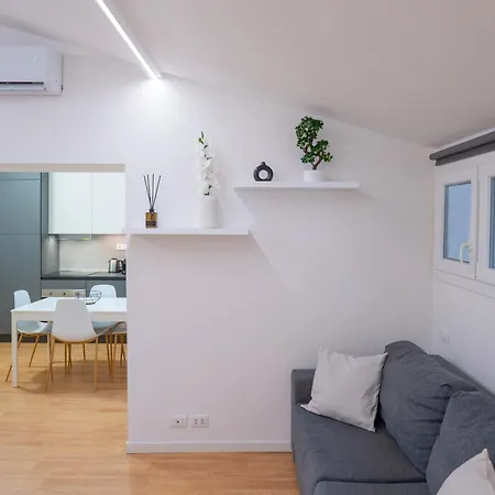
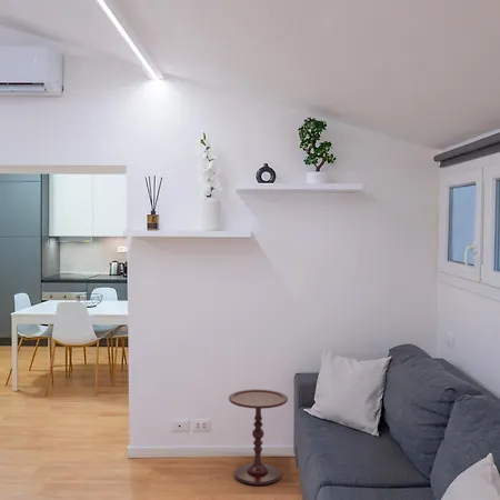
+ side table [228,388,289,486]
